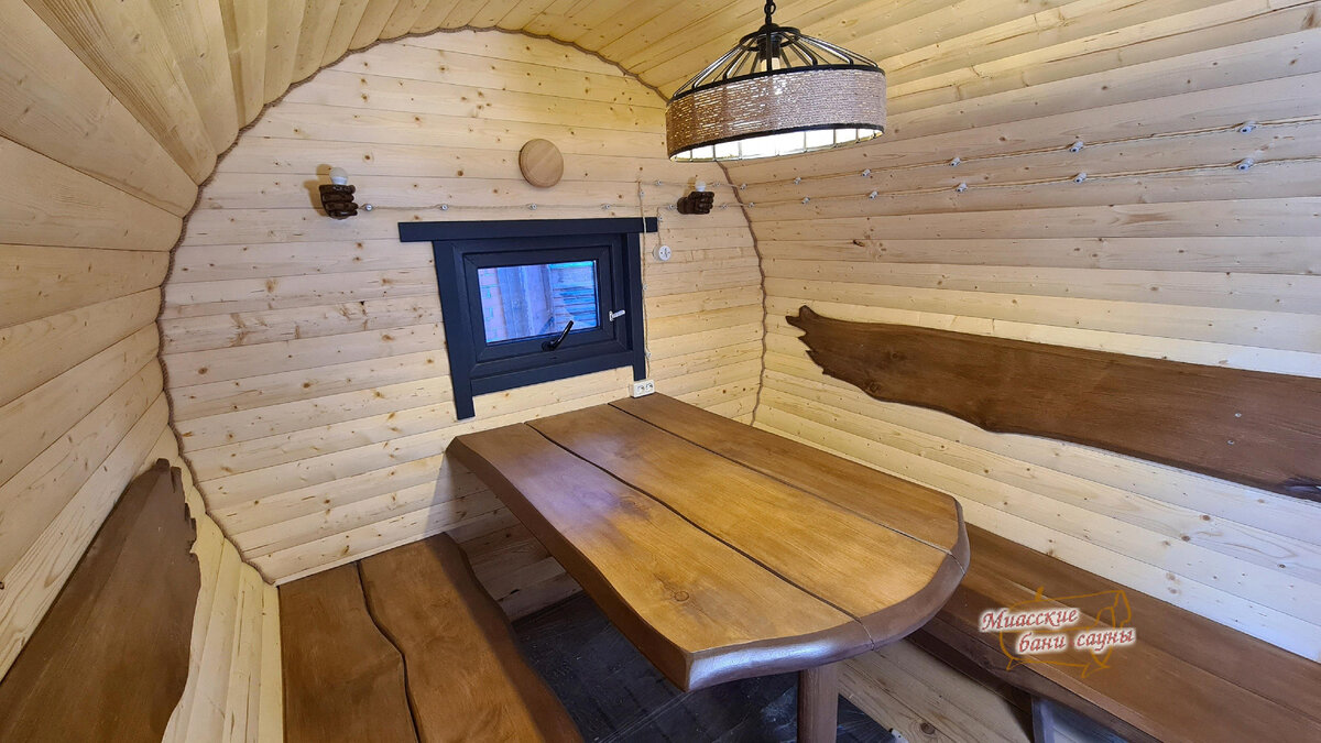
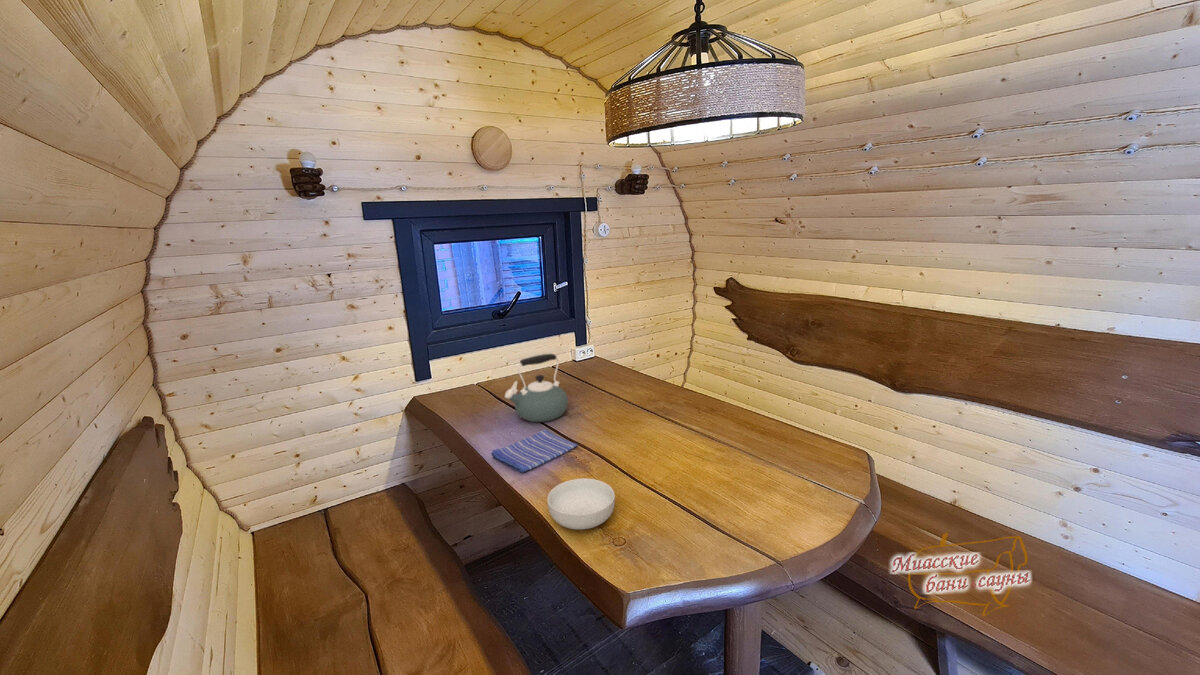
+ cereal bowl [546,478,616,531]
+ dish towel [490,428,578,474]
+ kettle [504,353,569,423]
